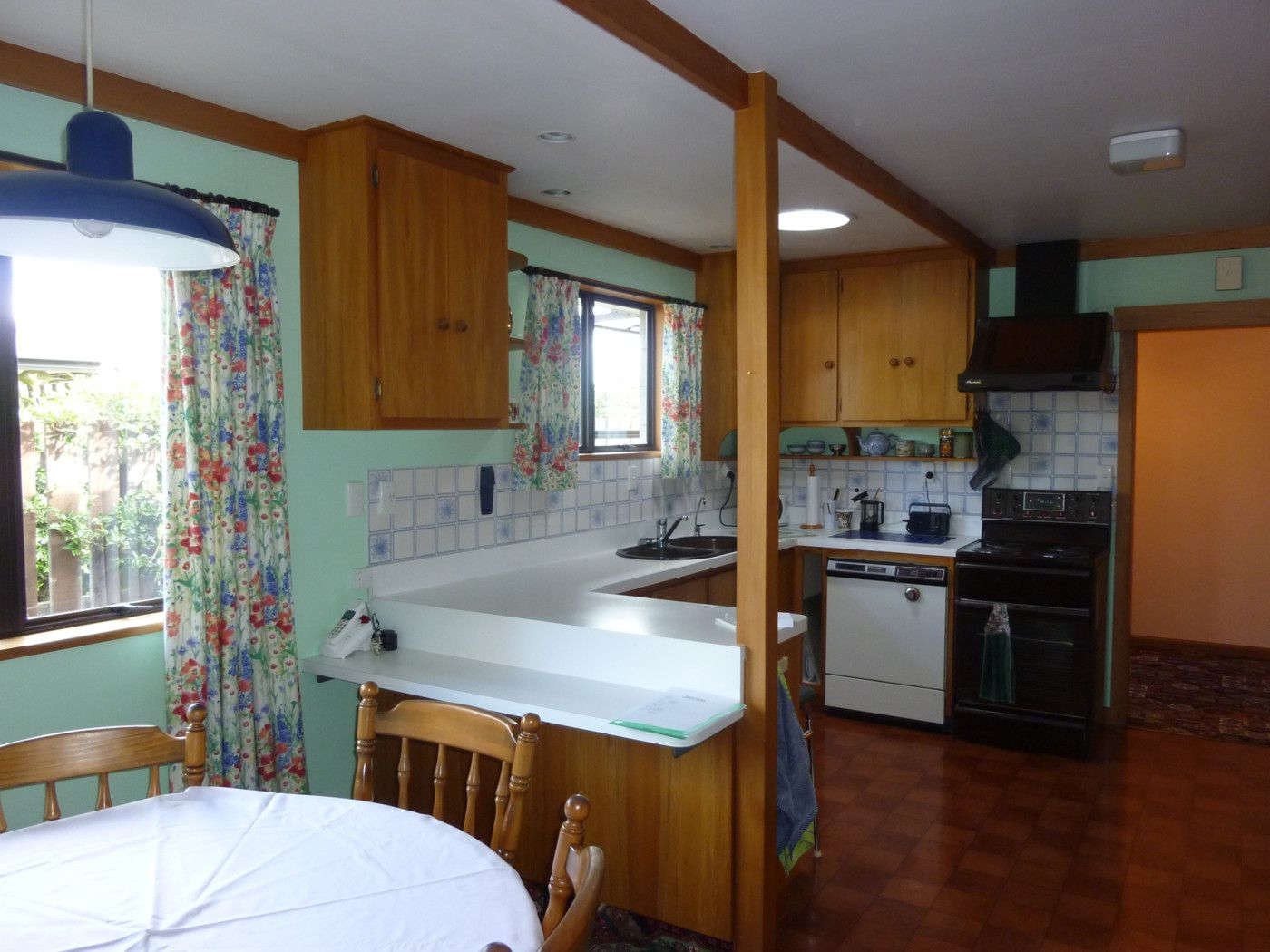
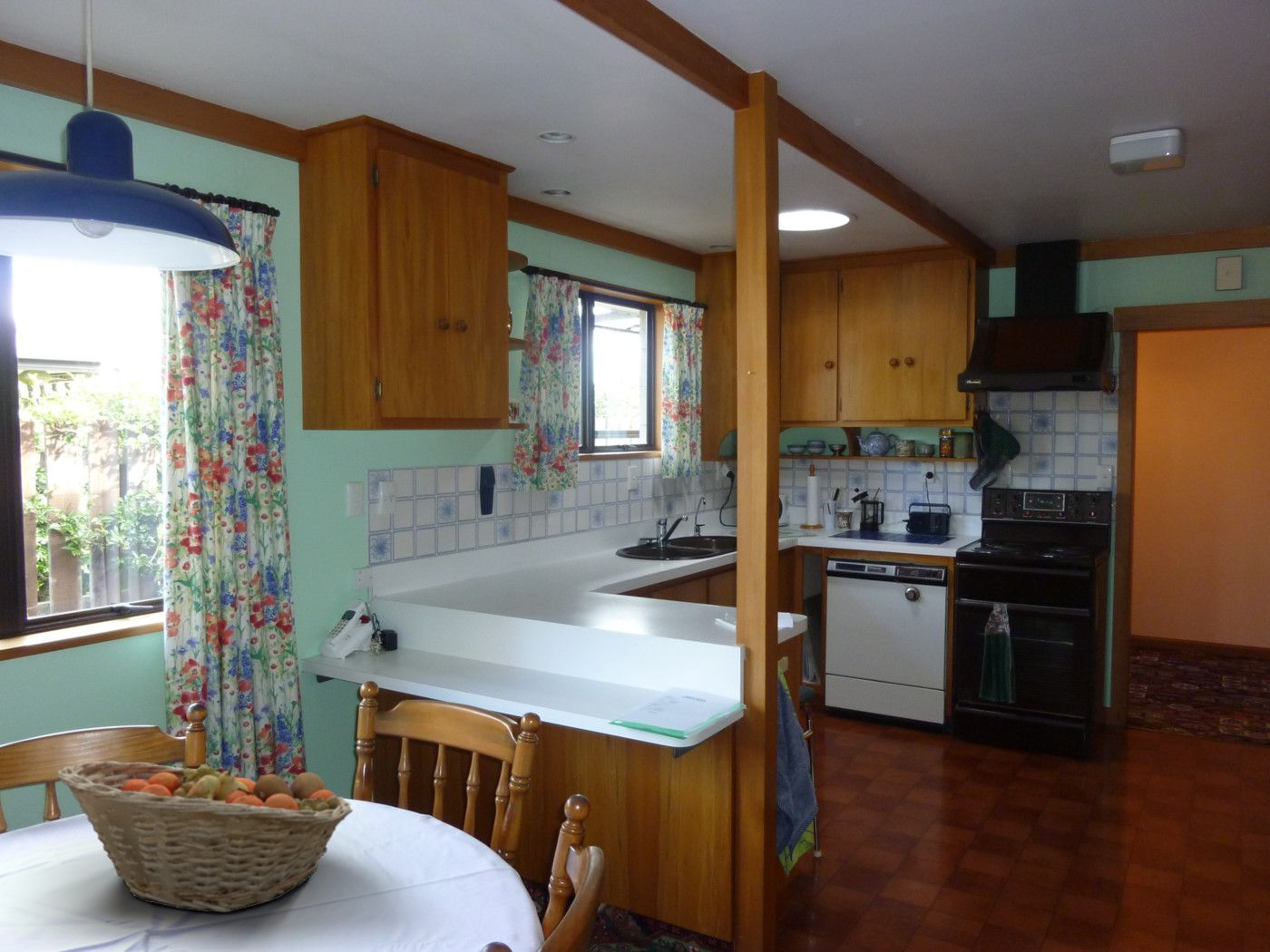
+ fruit basket [57,754,354,913]
